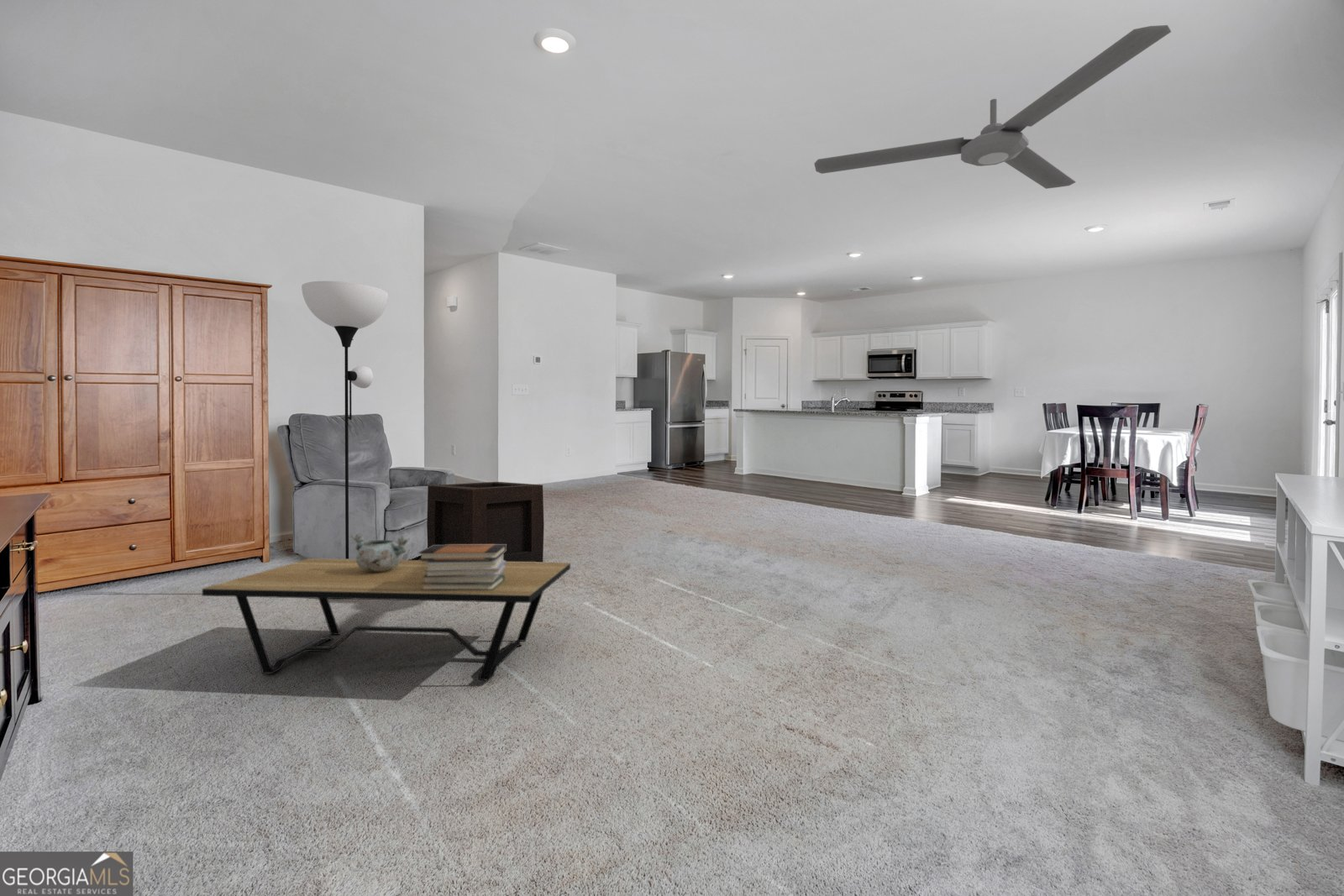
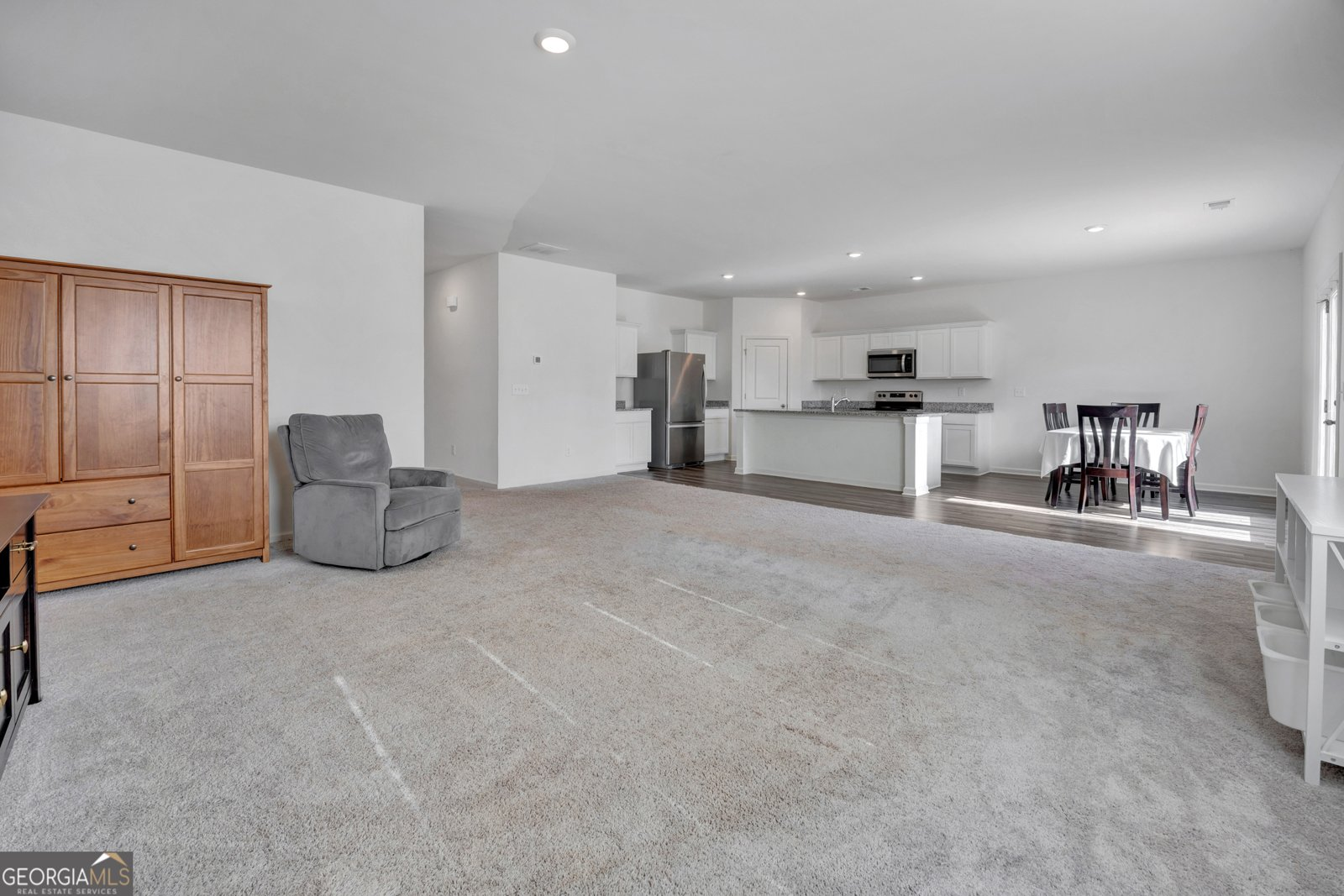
- coffee table [202,558,571,682]
- decorative bowl [351,532,411,572]
- wooden crate [426,481,545,563]
- ceiling fan [813,24,1172,190]
- book stack [417,544,507,590]
- floor lamp [301,280,389,559]
